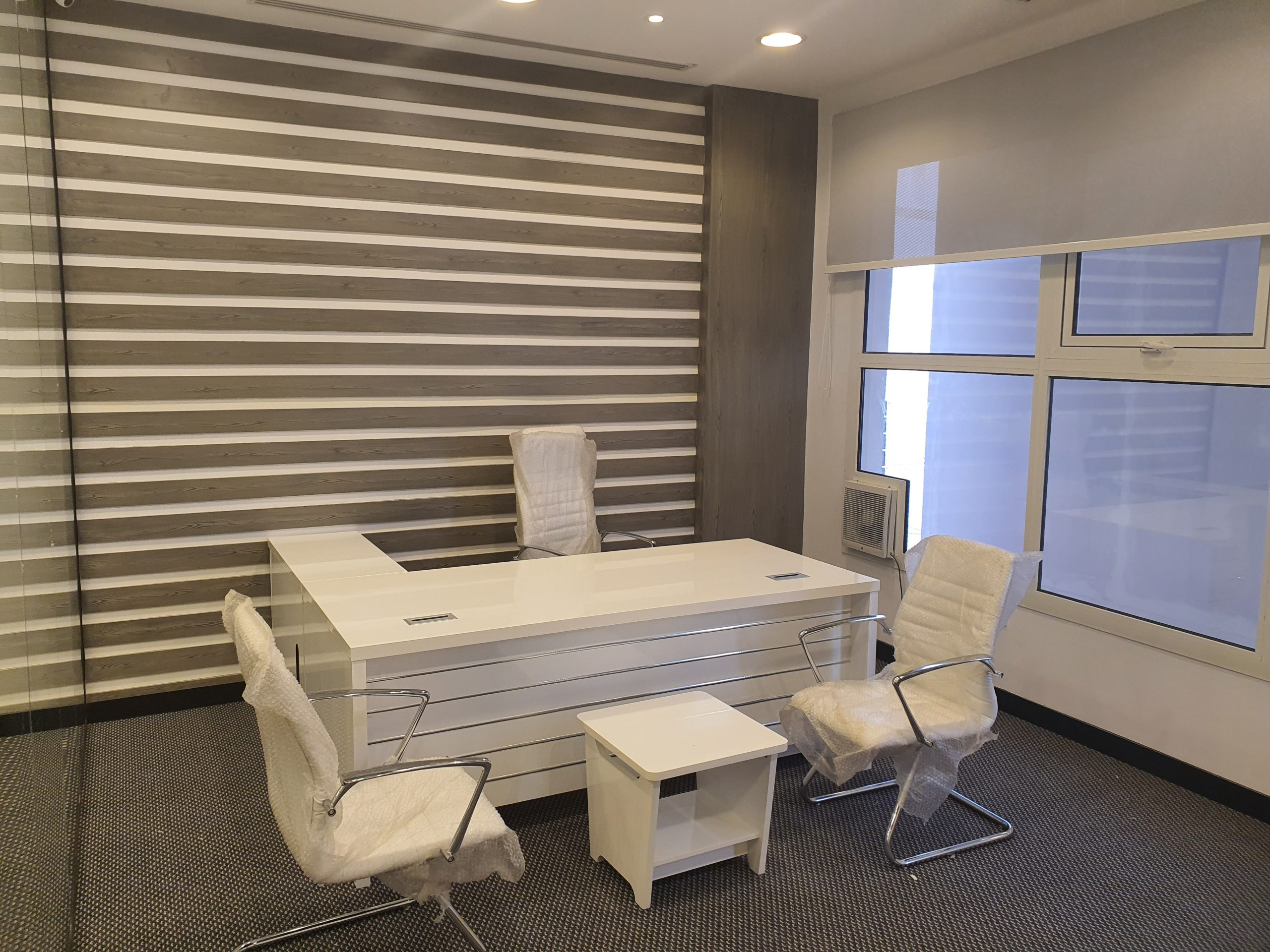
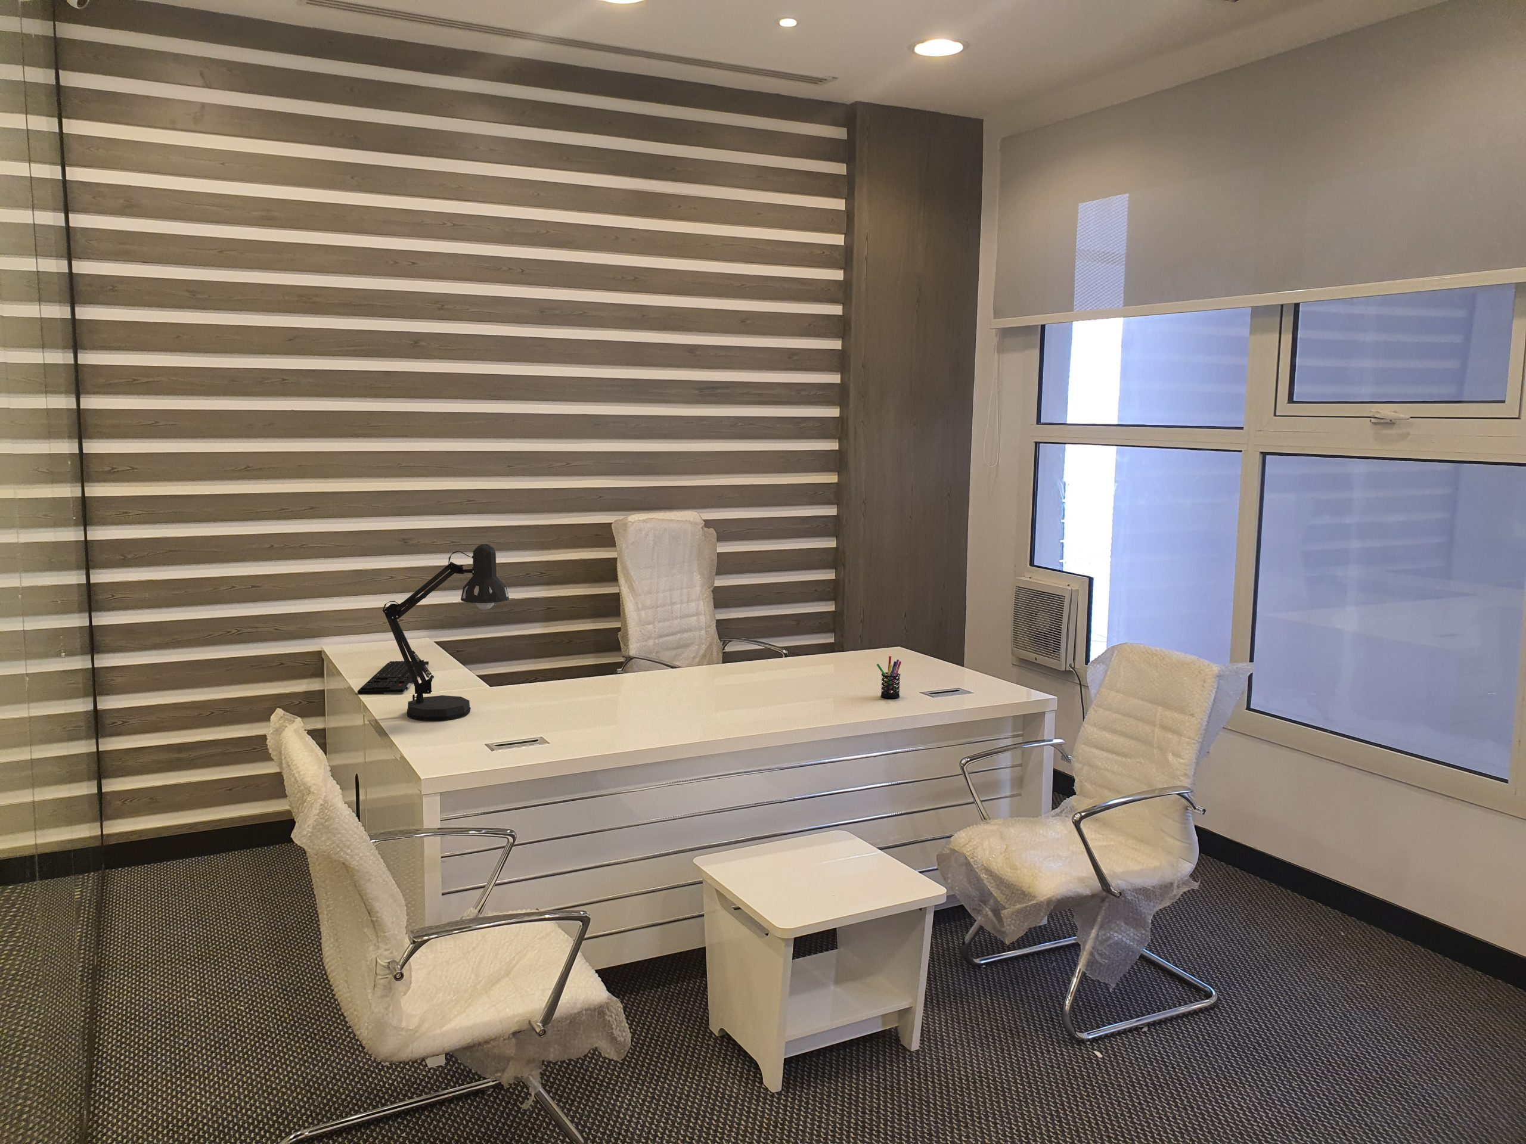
+ keyboard [357,660,429,695]
+ pen holder [876,655,902,699]
+ desk lamp [382,543,509,721]
